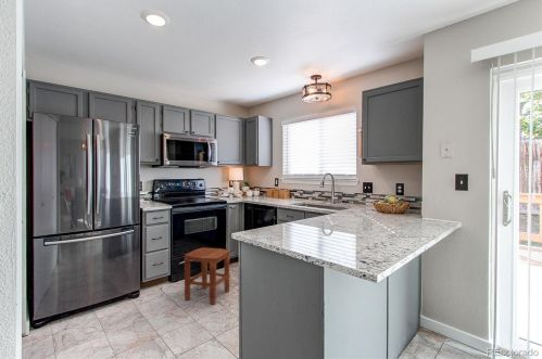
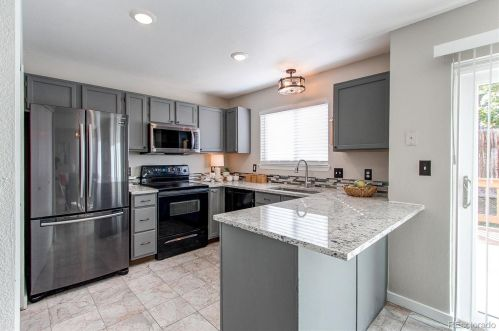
- stool [184,246,231,305]
